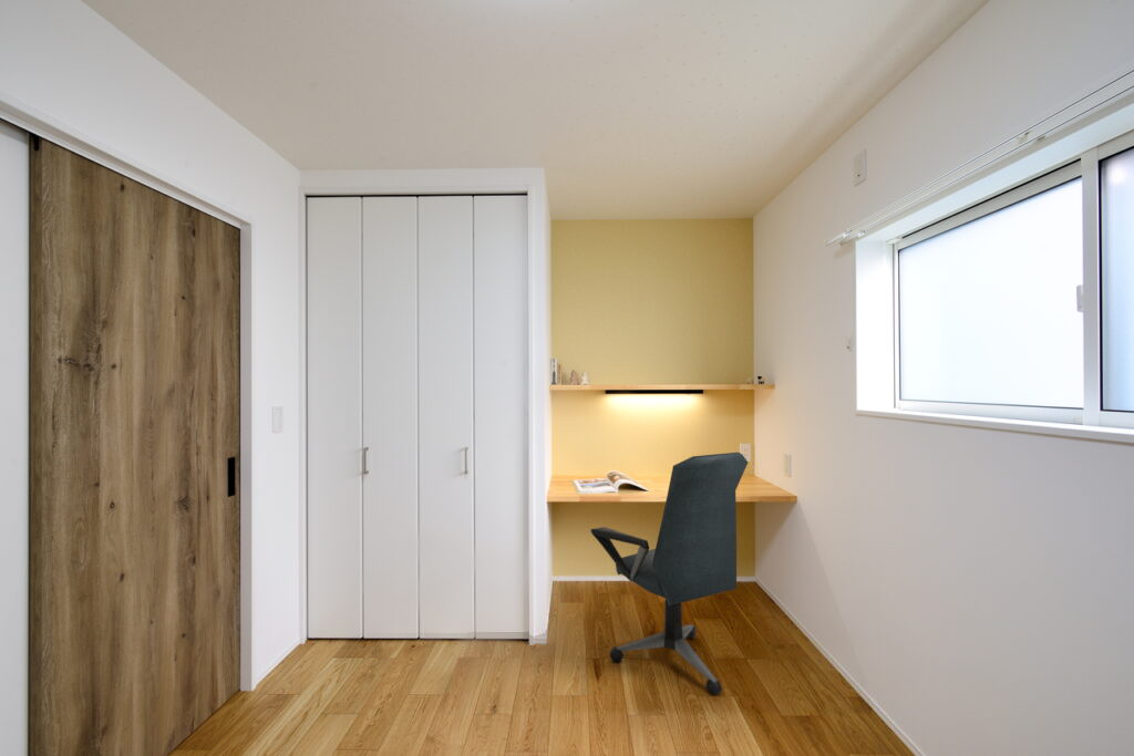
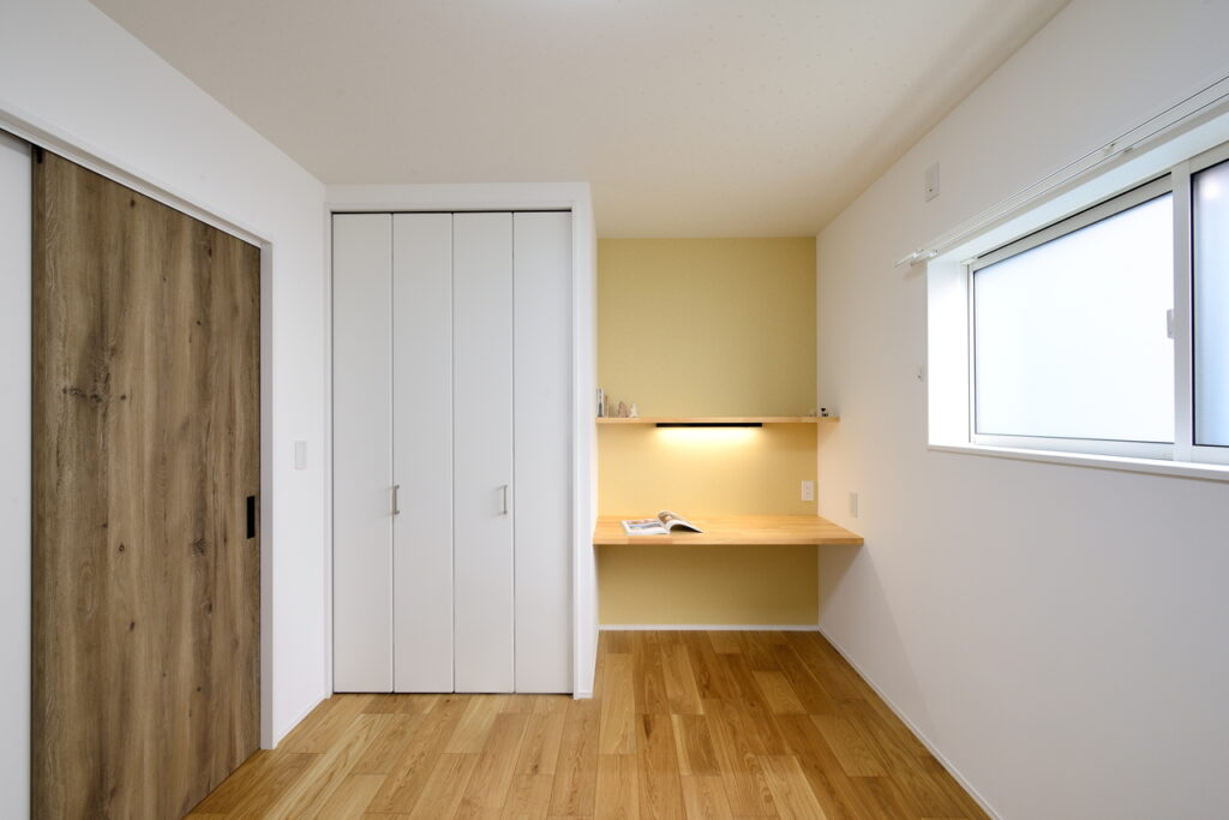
- office chair [589,451,749,696]
